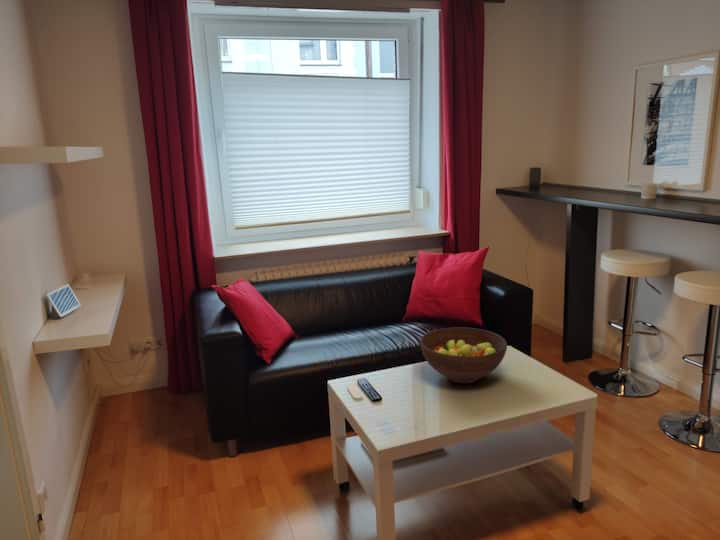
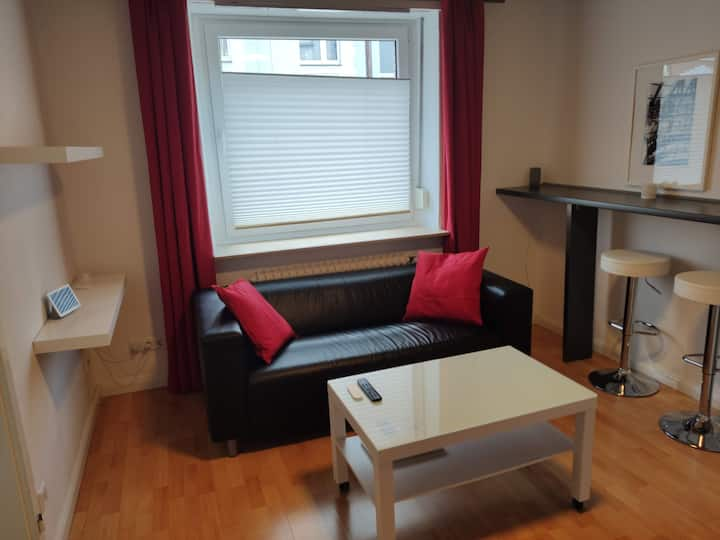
- fruit bowl [419,326,508,384]
